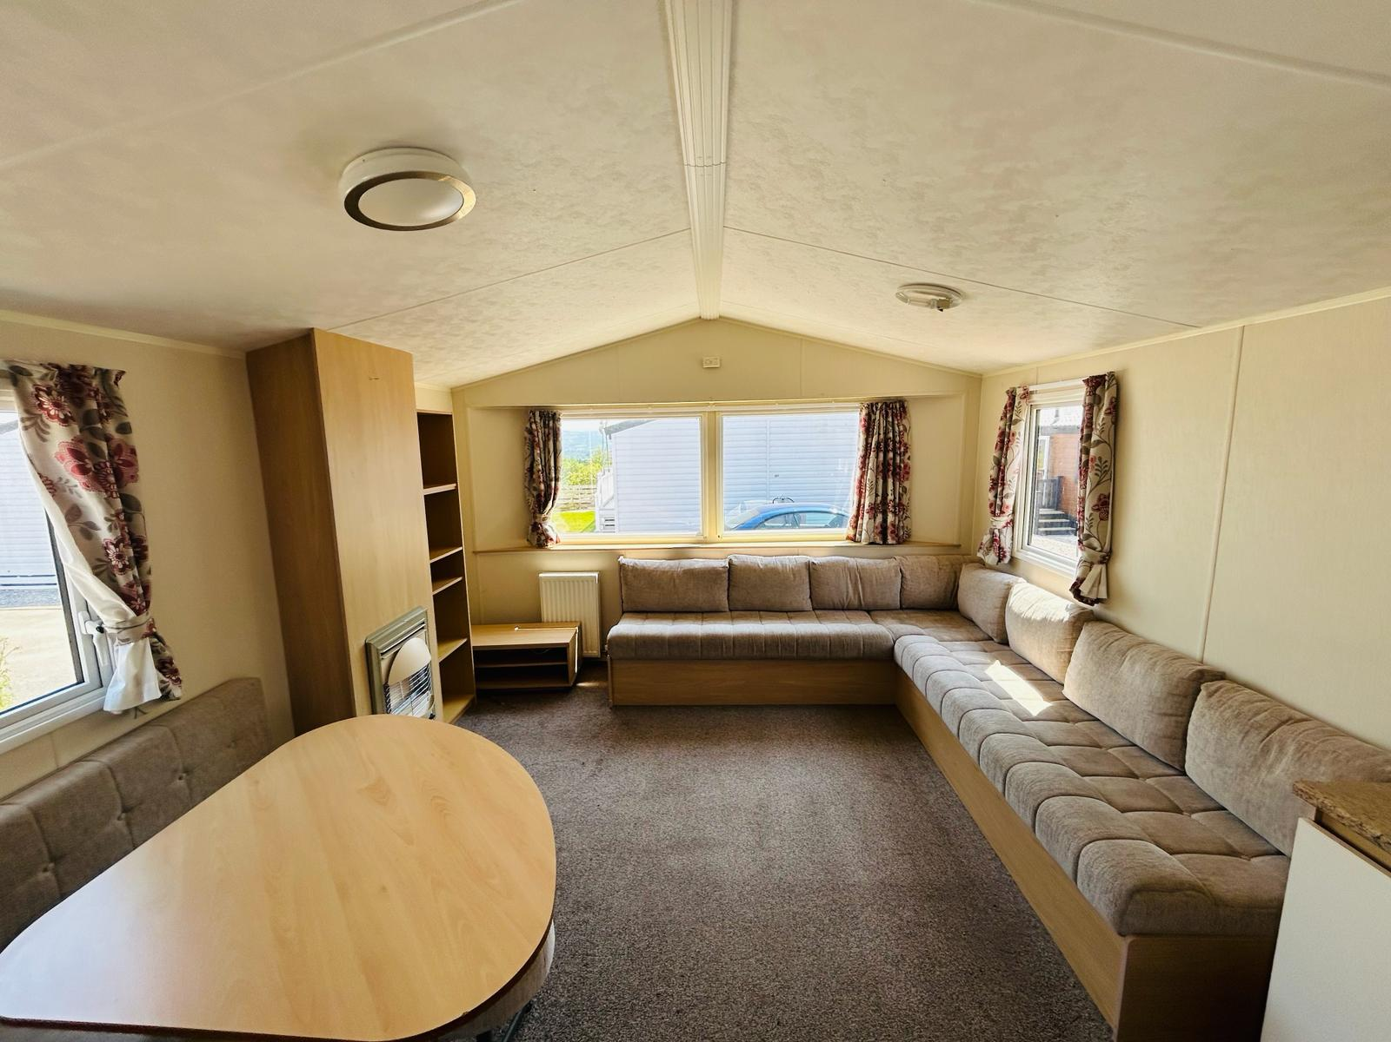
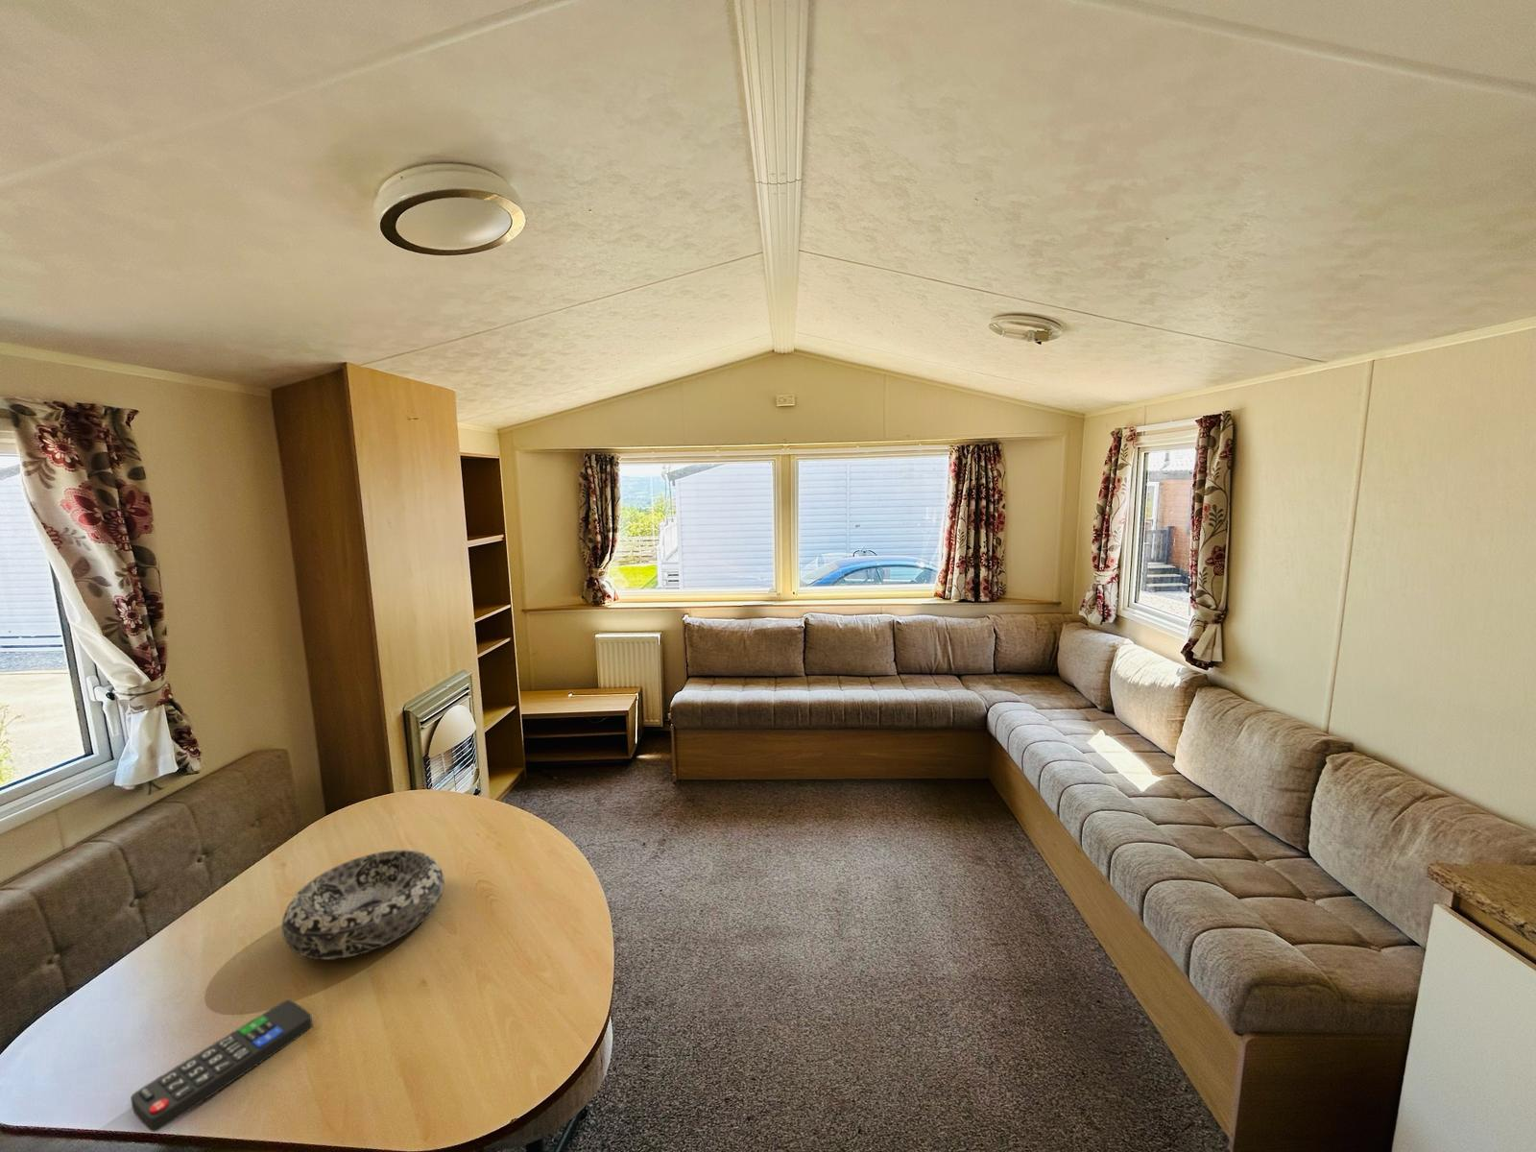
+ remote control [129,1000,313,1133]
+ decorative bowl [282,848,445,960]
